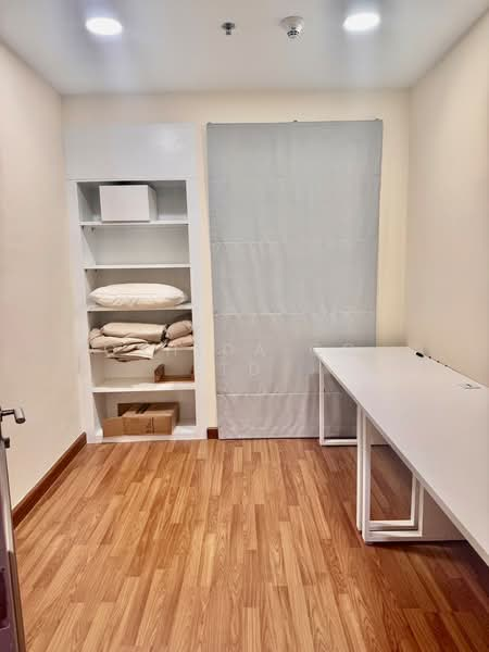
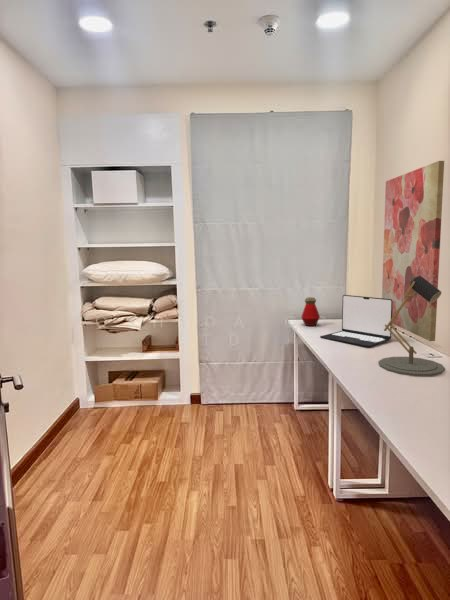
+ laptop [319,294,393,348]
+ wall art [381,160,445,342]
+ bottle [300,296,321,327]
+ desk lamp [378,276,446,377]
